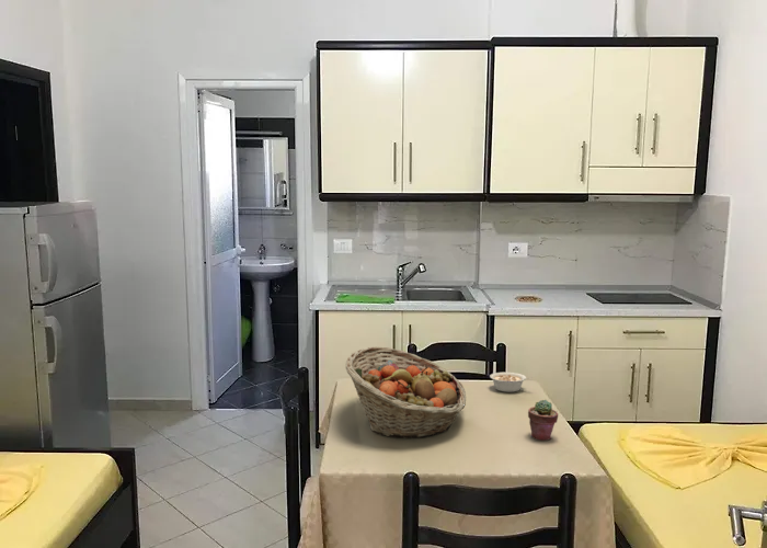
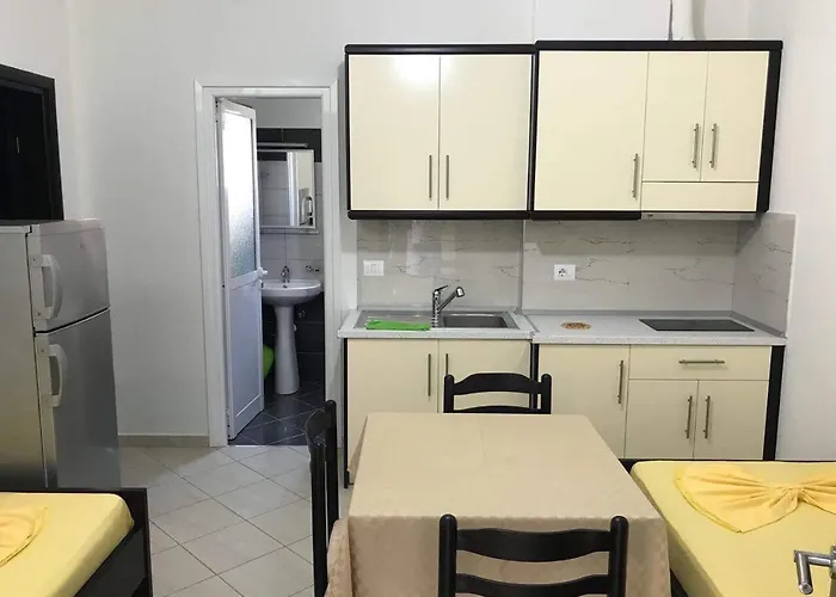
- potted succulent [527,399,559,442]
- legume [489,372,534,393]
- fruit basket [345,346,467,439]
